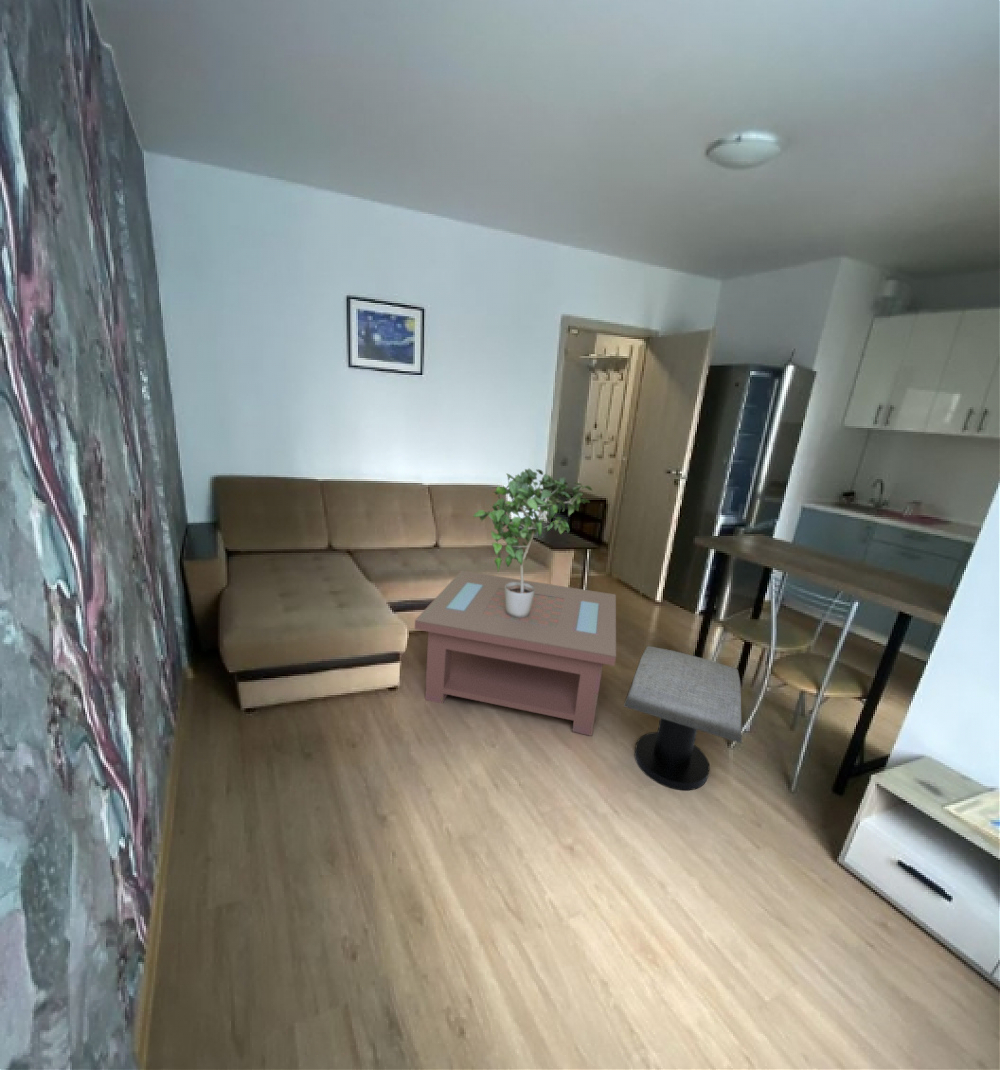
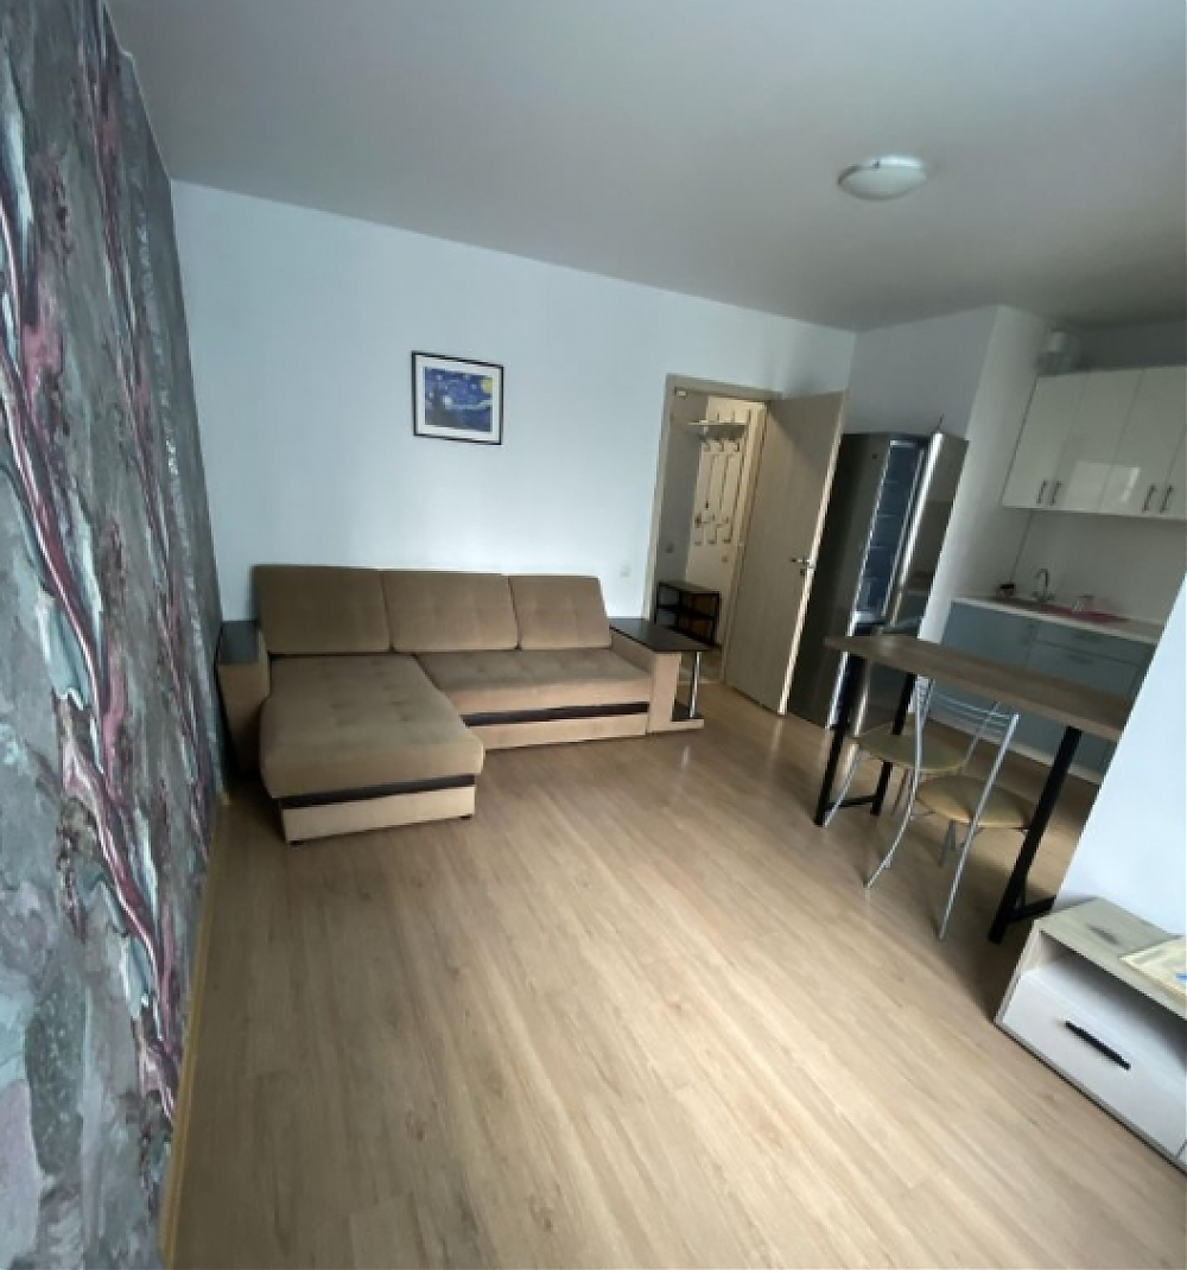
- coffee table [414,569,617,737]
- potted plant [472,468,593,618]
- stool [623,645,743,791]
